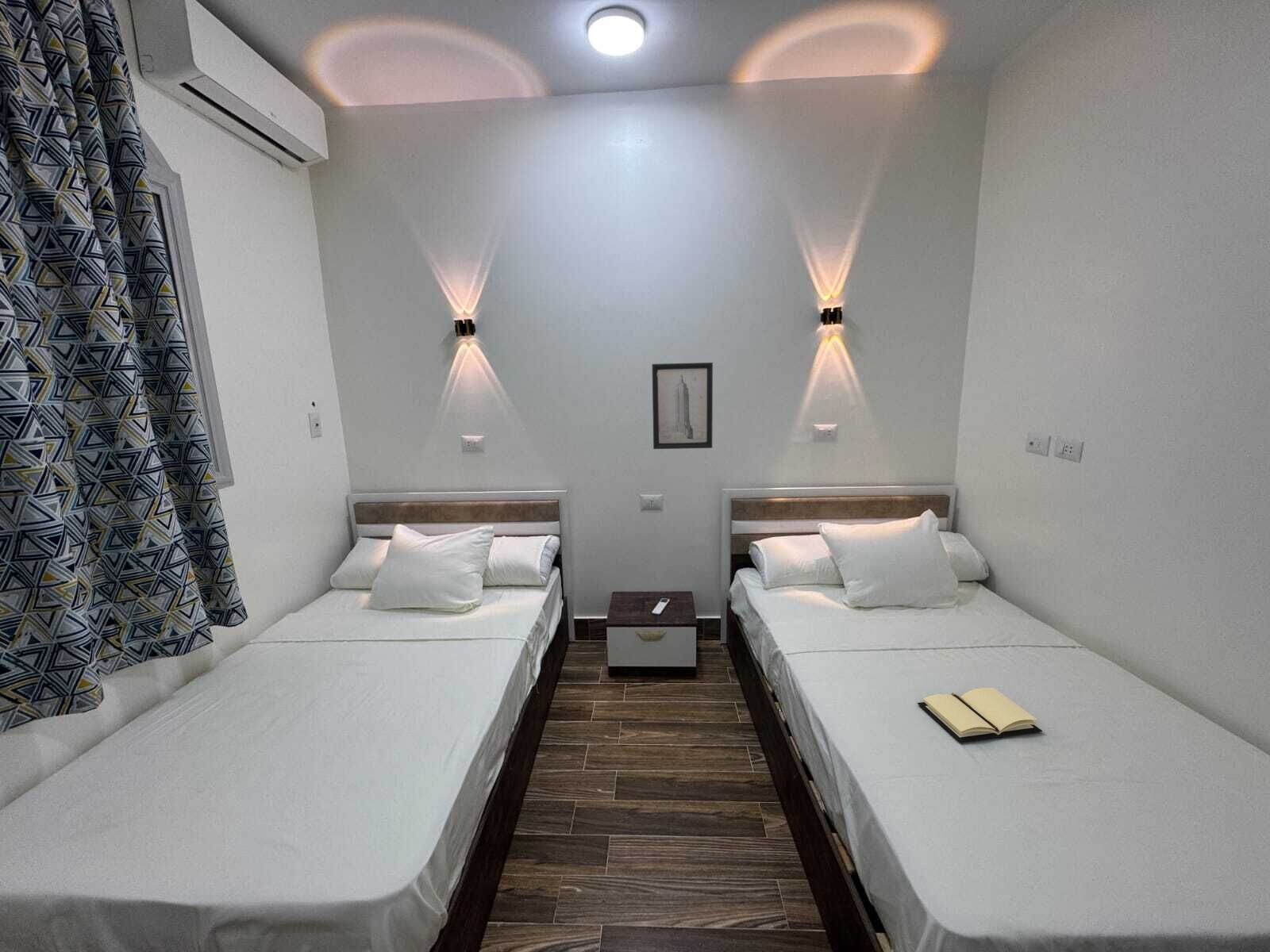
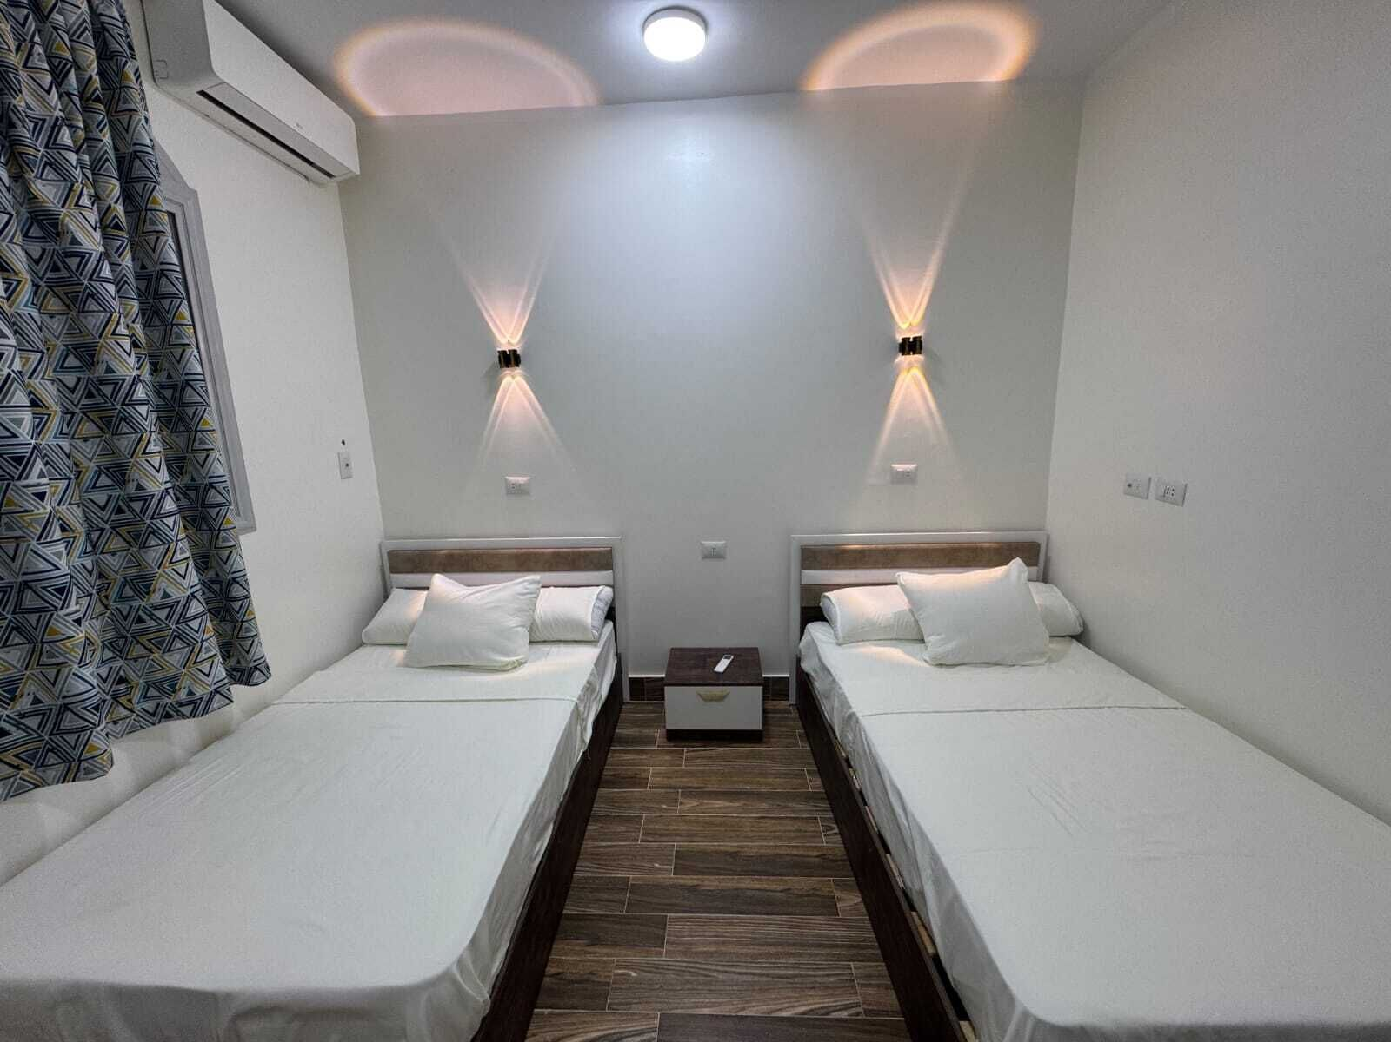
- book [917,687,1043,743]
- wall art [651,362,714,450]
